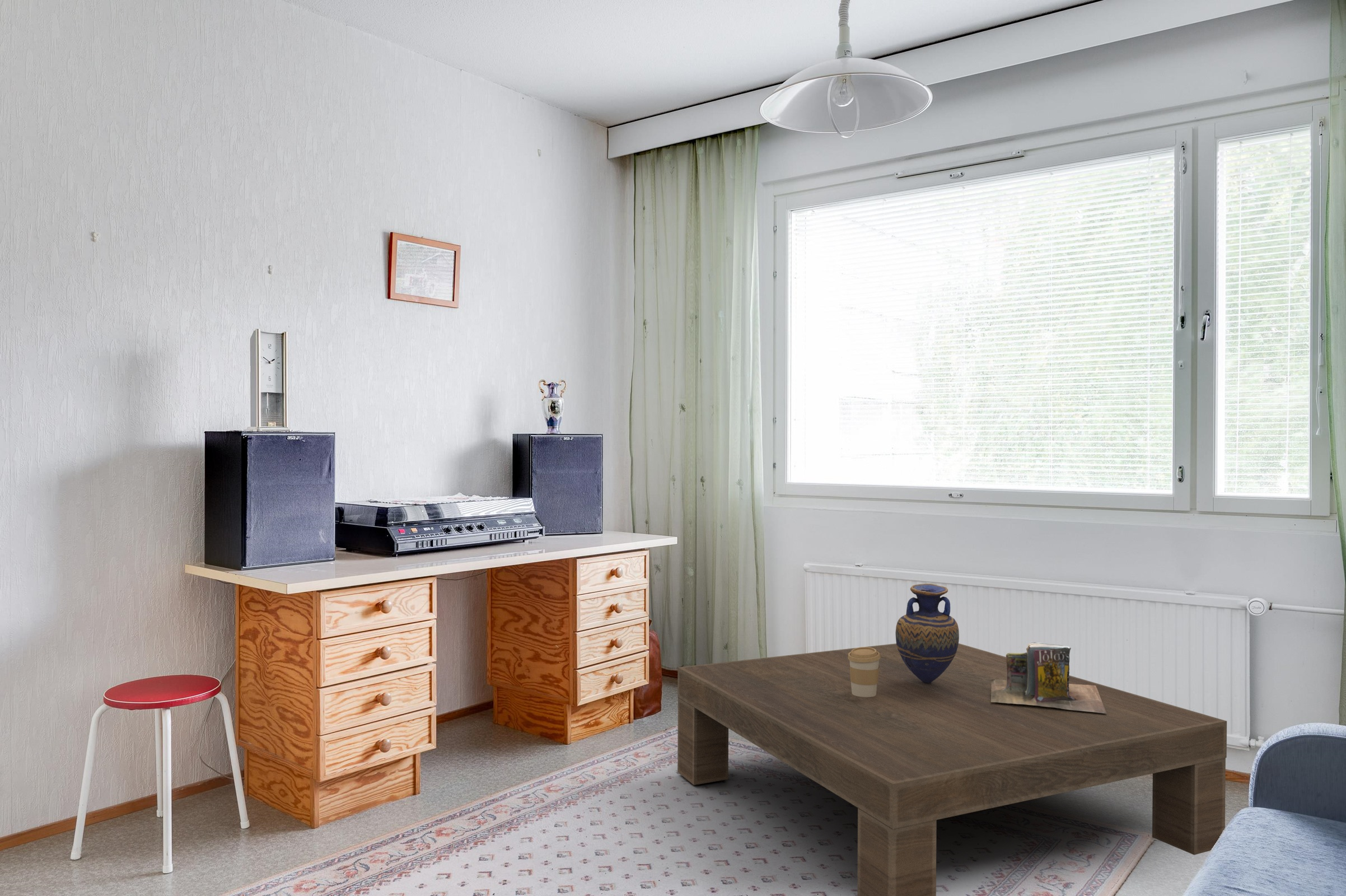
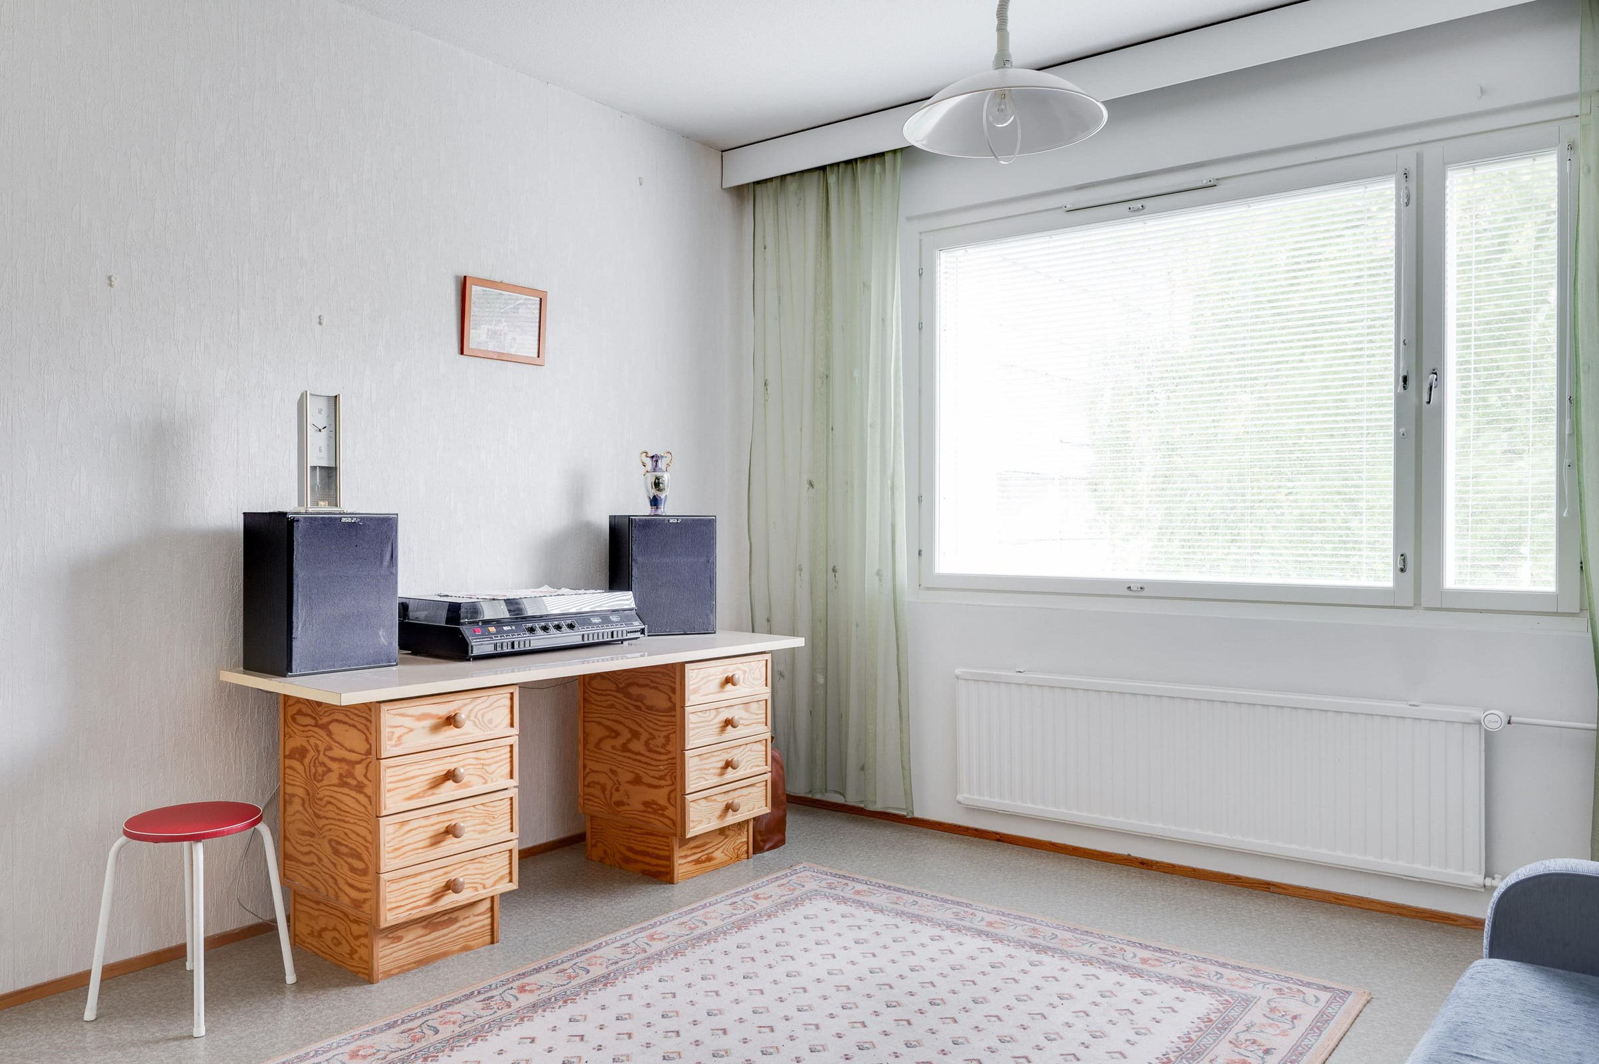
- coffee cup [848,646,881,697]
- vase [895,583,960,683]
- coffee table [677,643,1227,896]
- books [991,642,1106,713]
